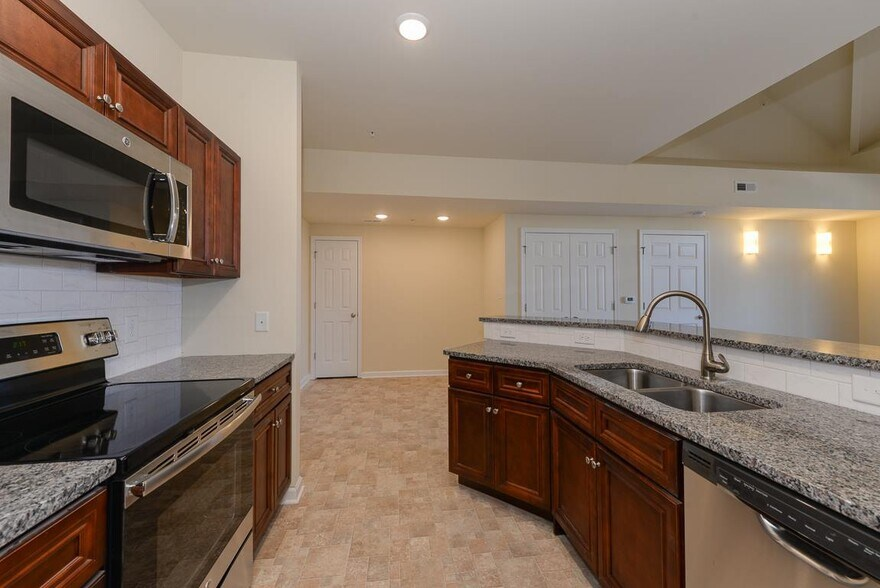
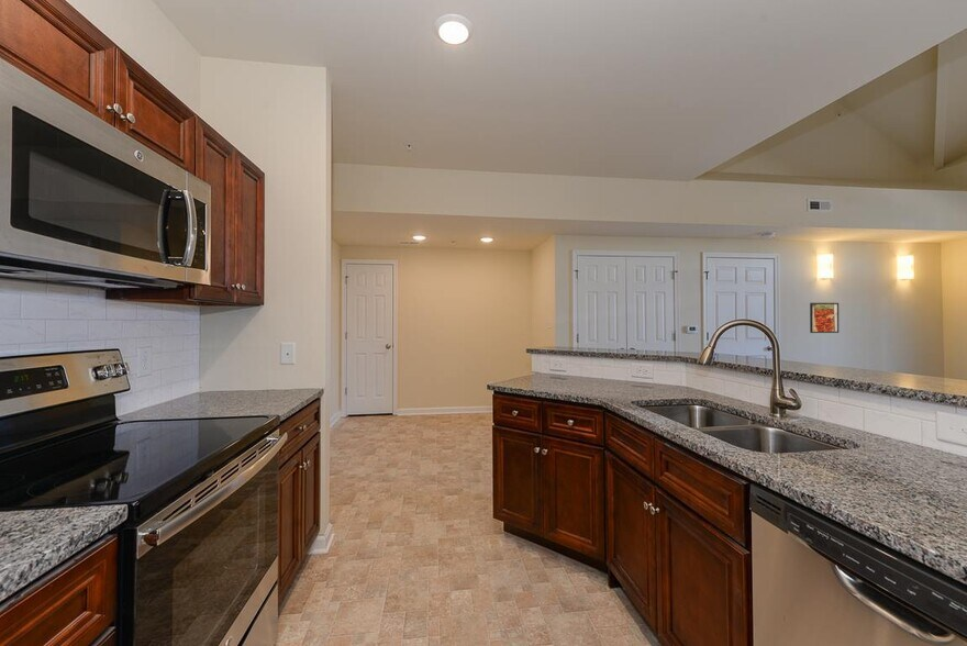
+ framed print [809,302,840,334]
